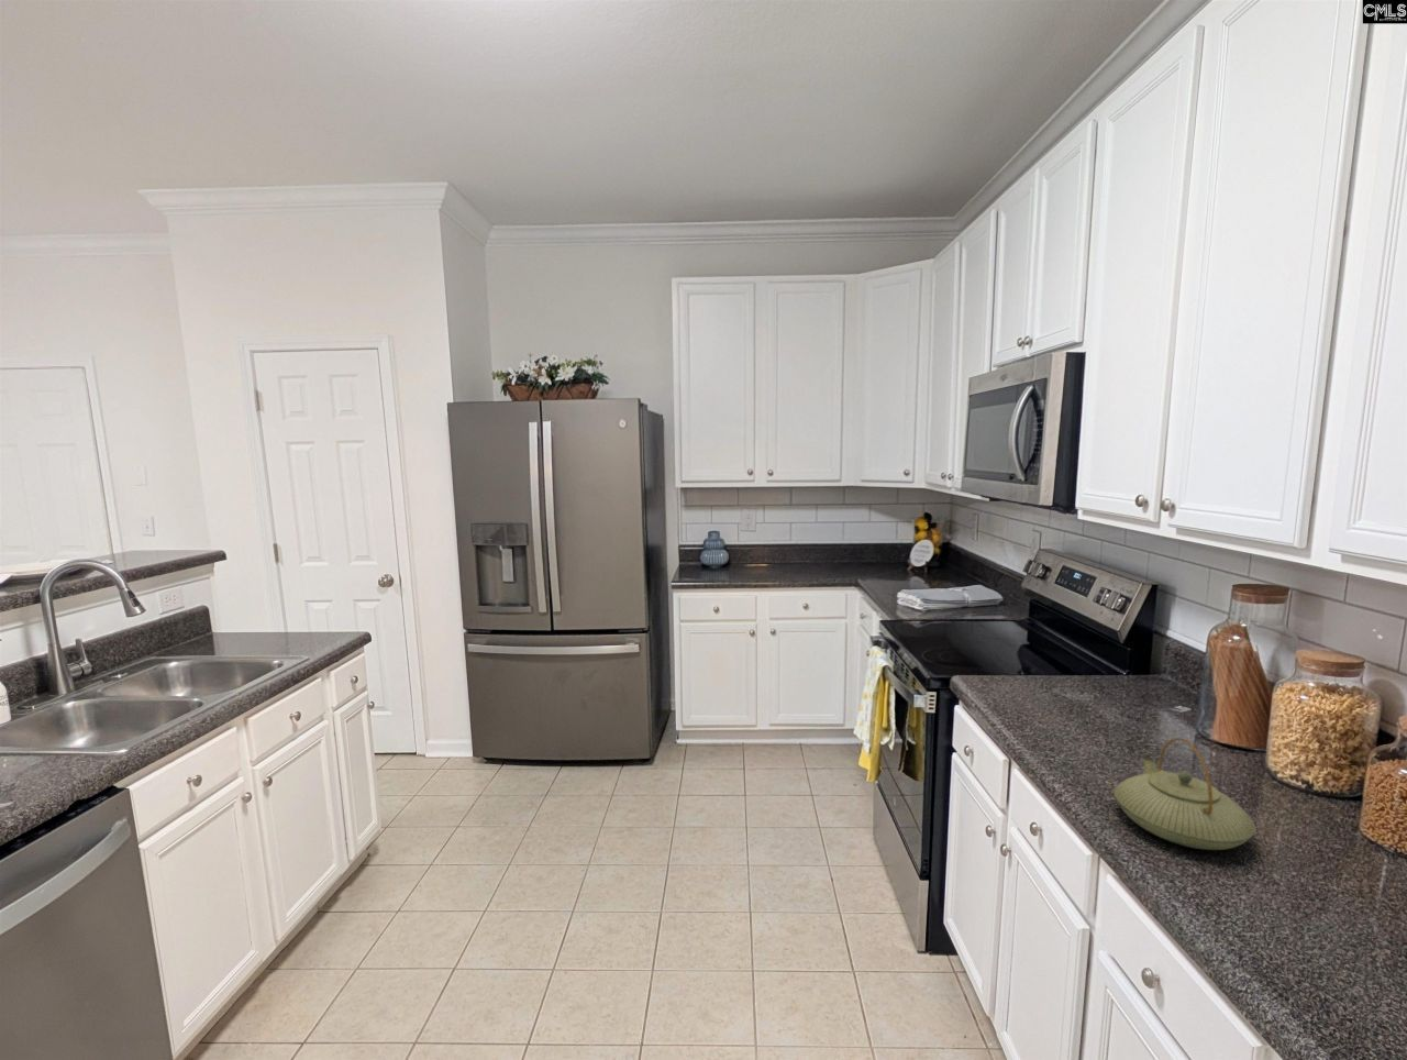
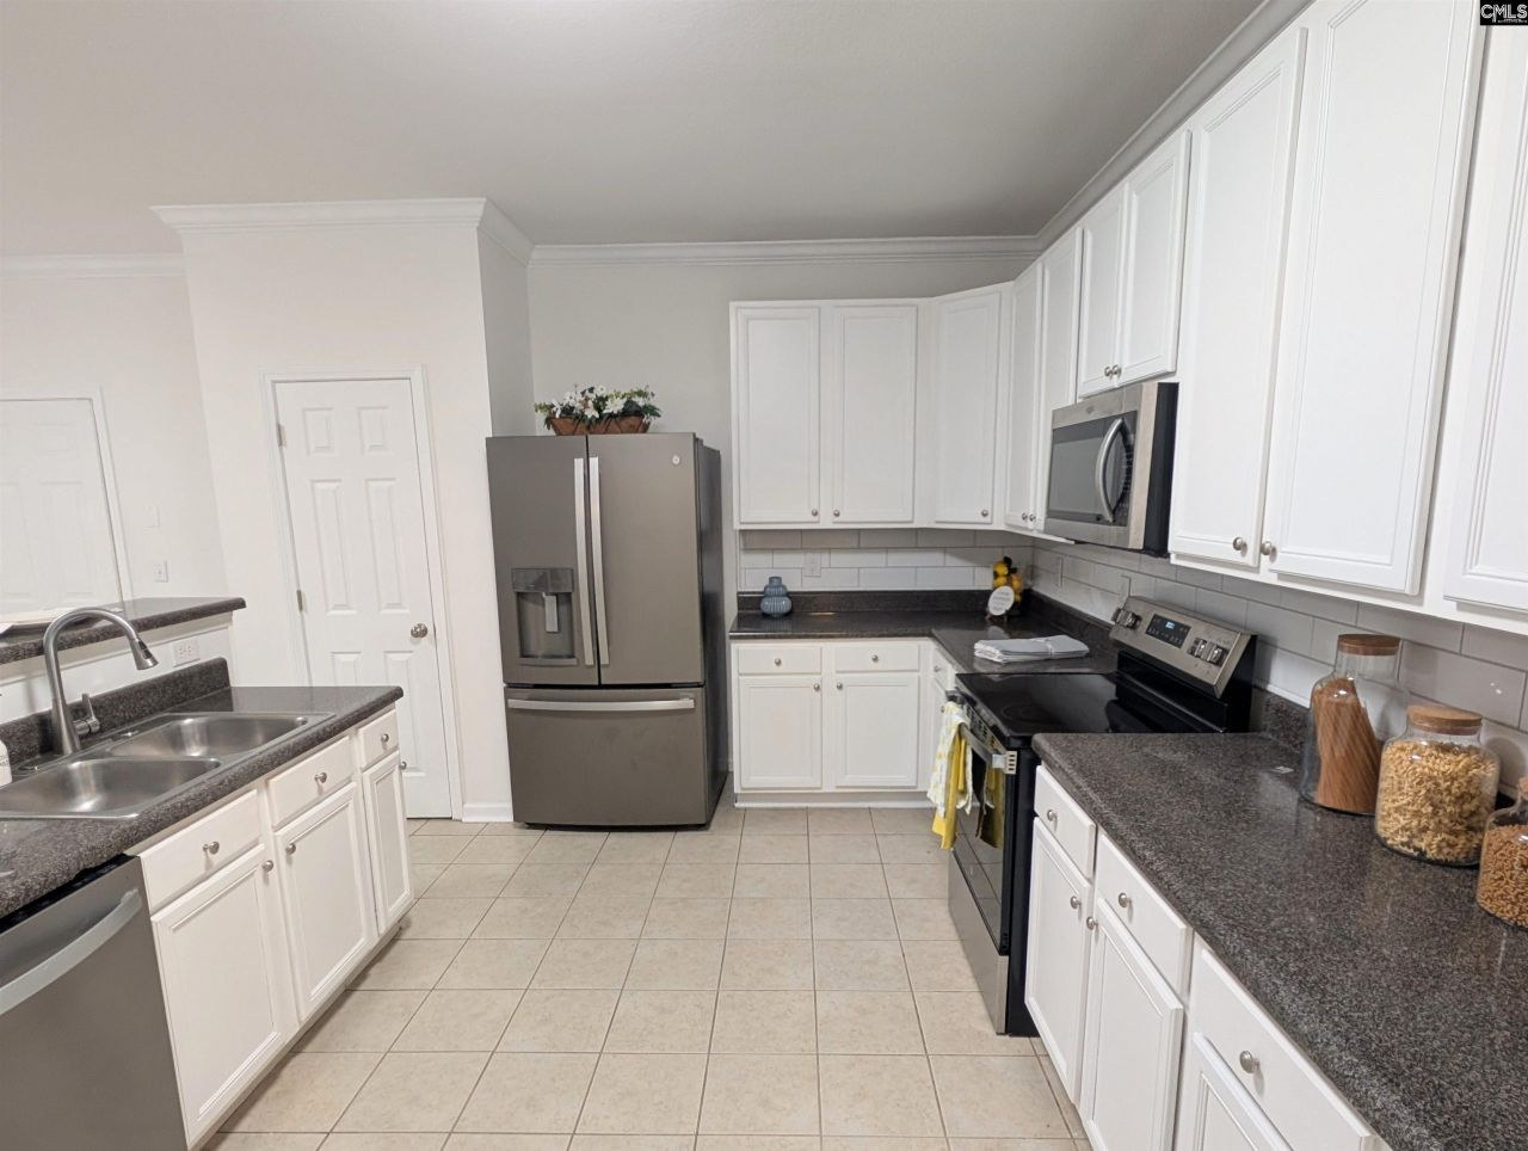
- teapot [1112,737,1258,851]
